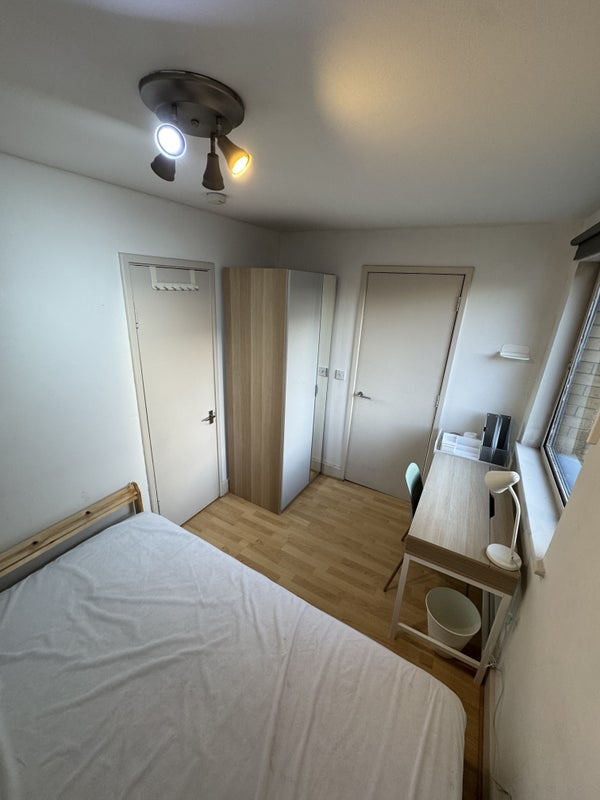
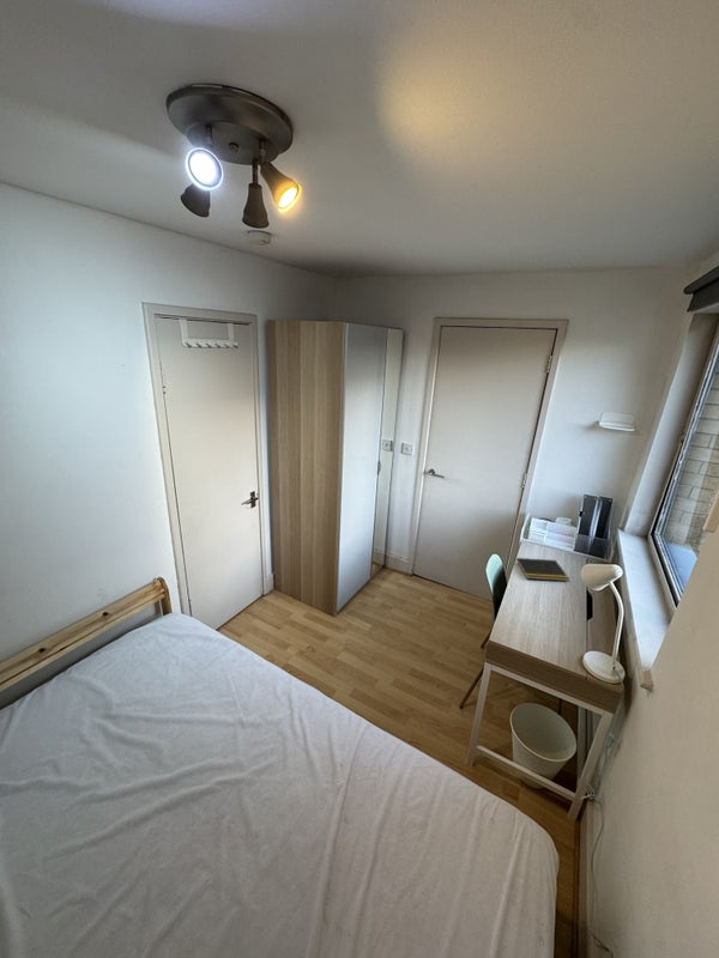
+ notepad [514,557,570,582]
